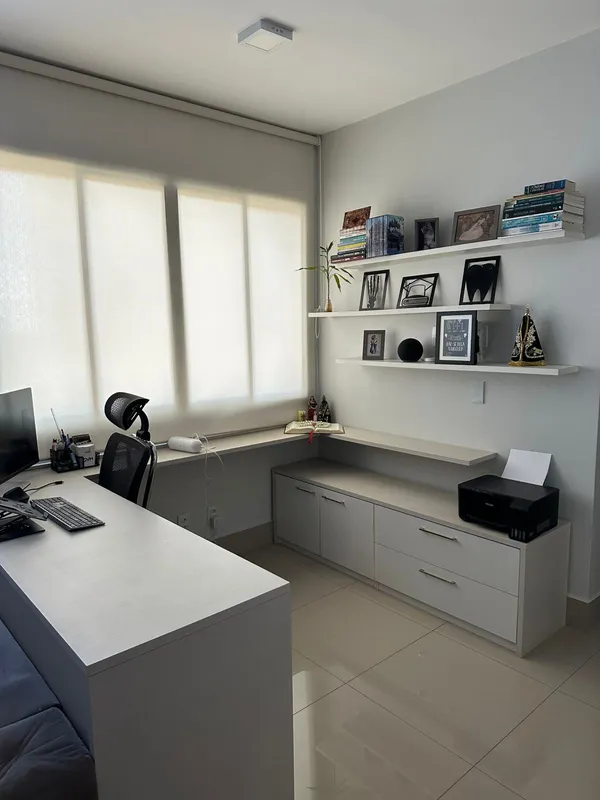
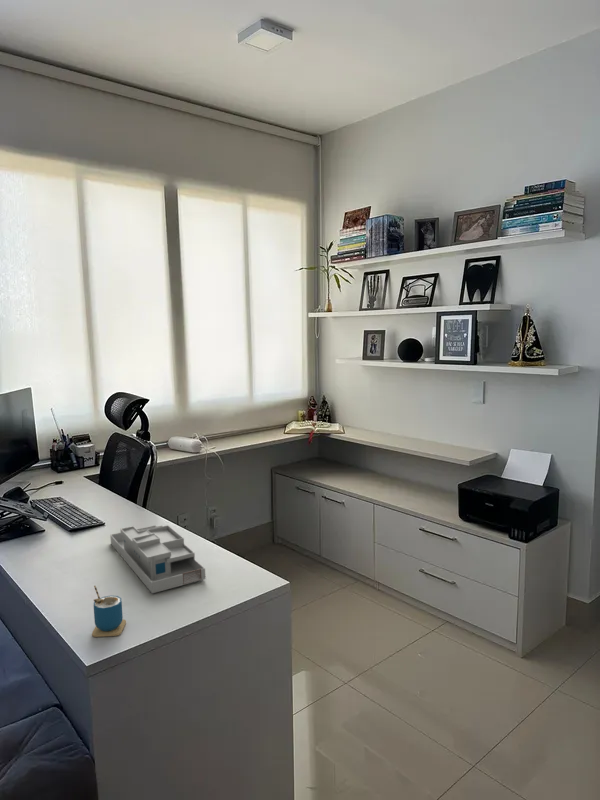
+ desk organizer [109,524,206,594]
+ cup [91,585,127,638]
